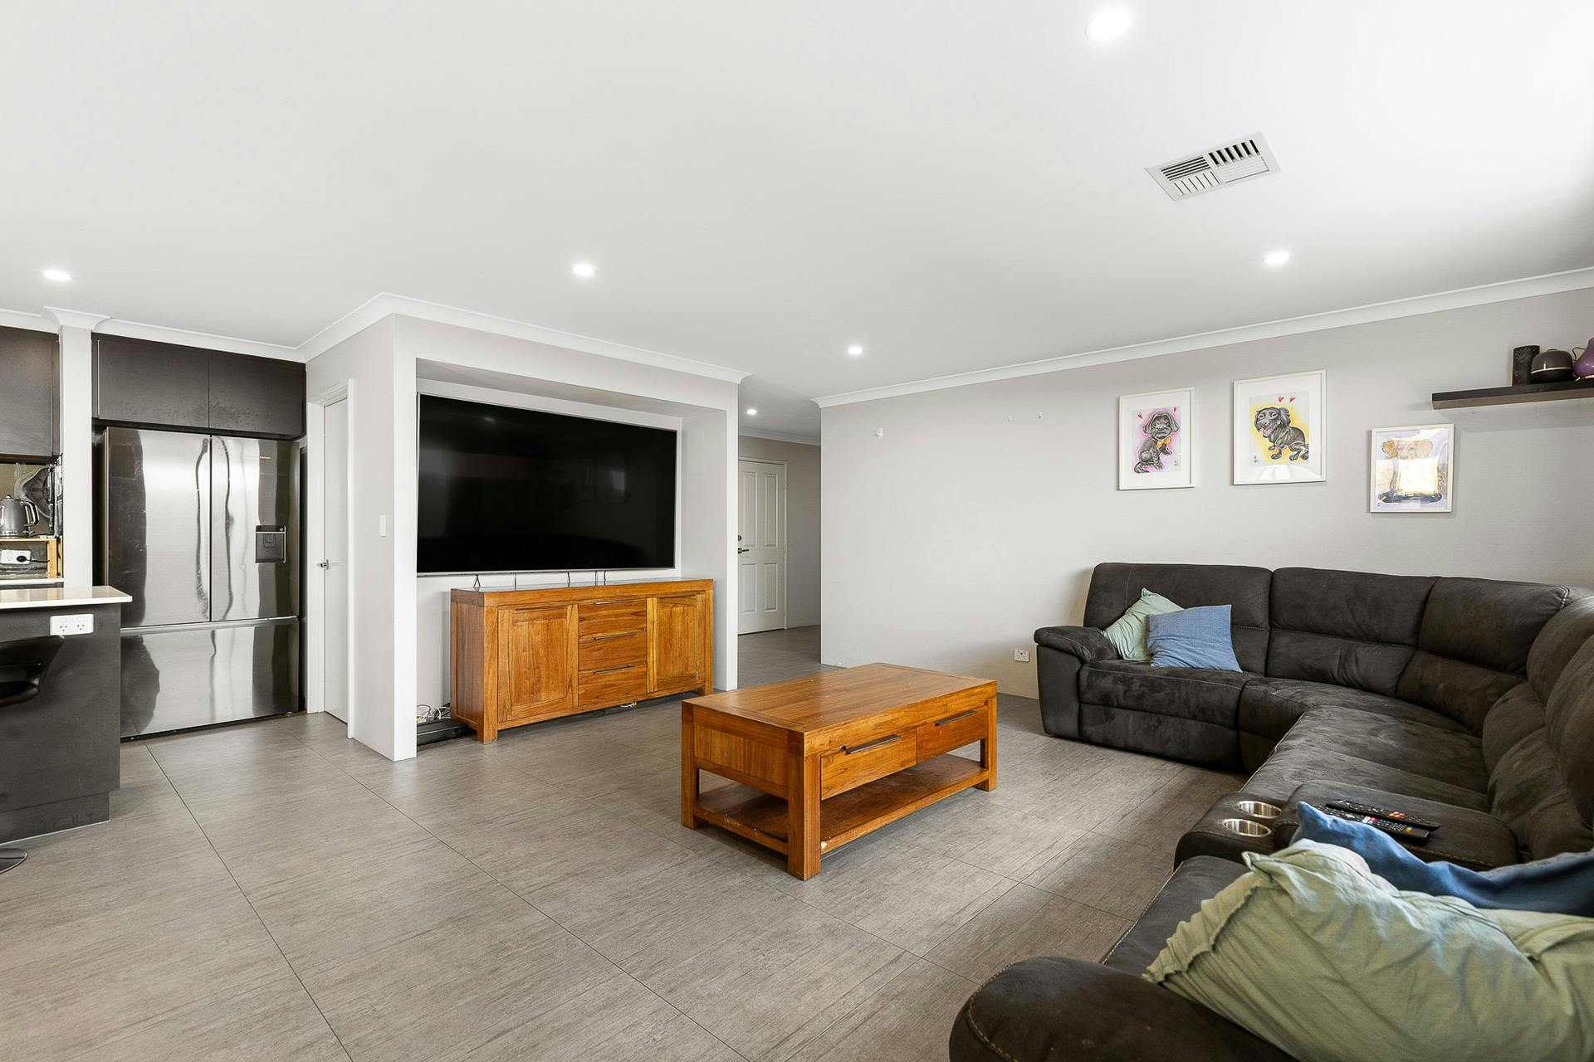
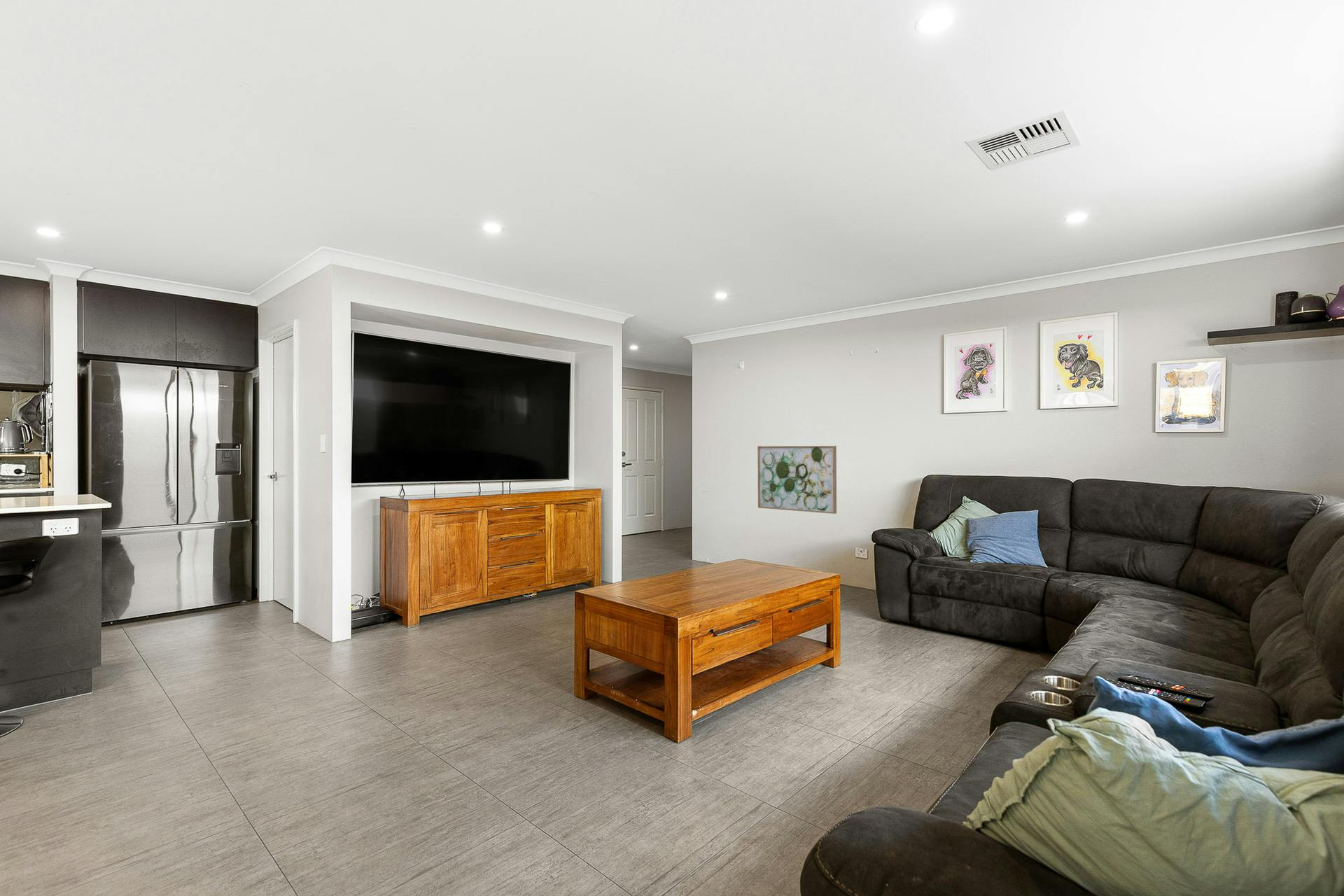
+ wall art [757,445,837,514]
